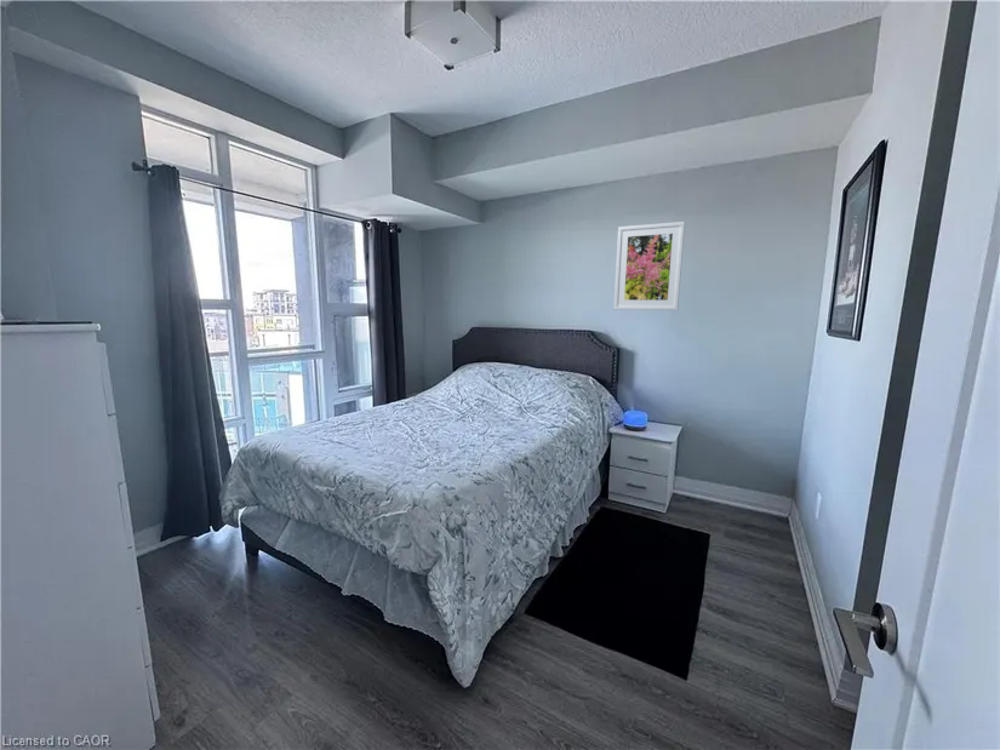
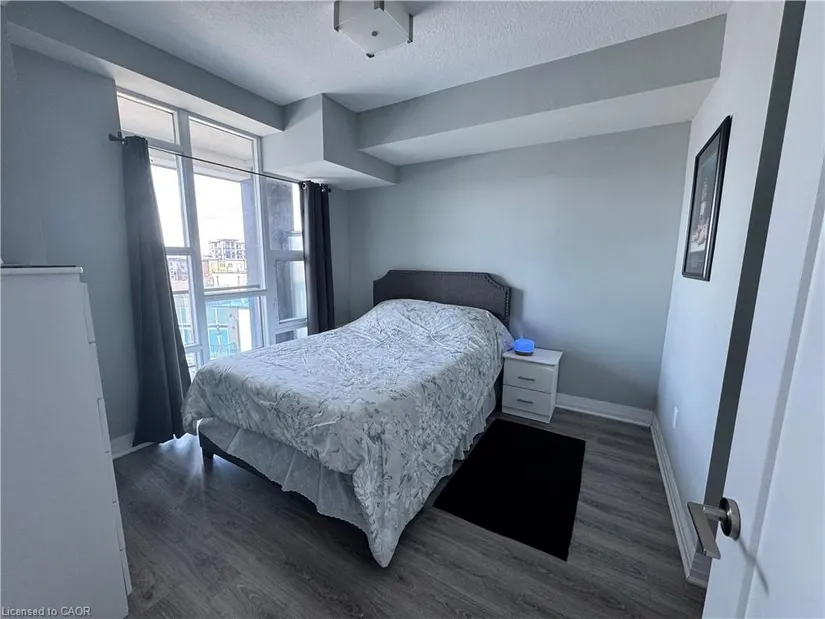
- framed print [613,221,686,311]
